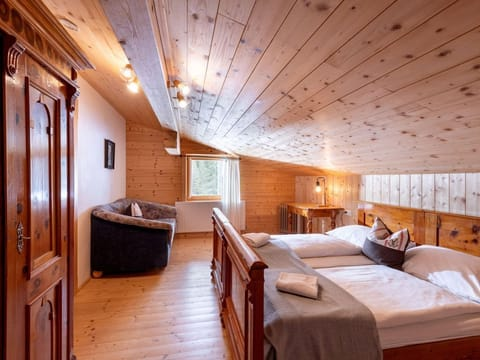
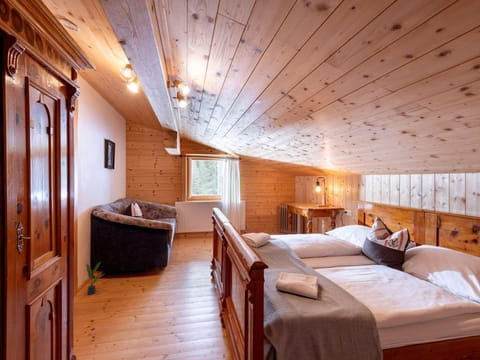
+ potted plant [83,260,105,296]
